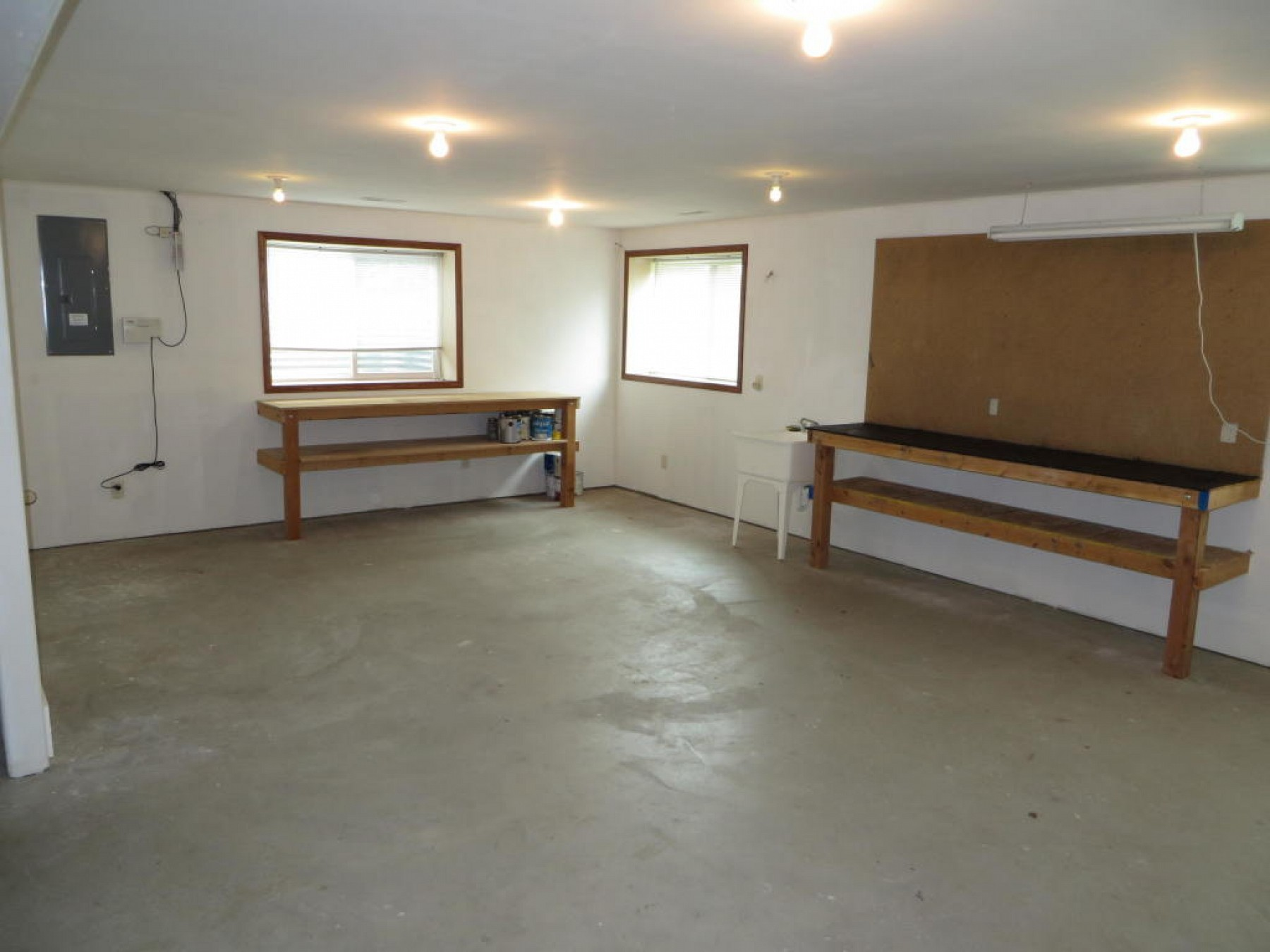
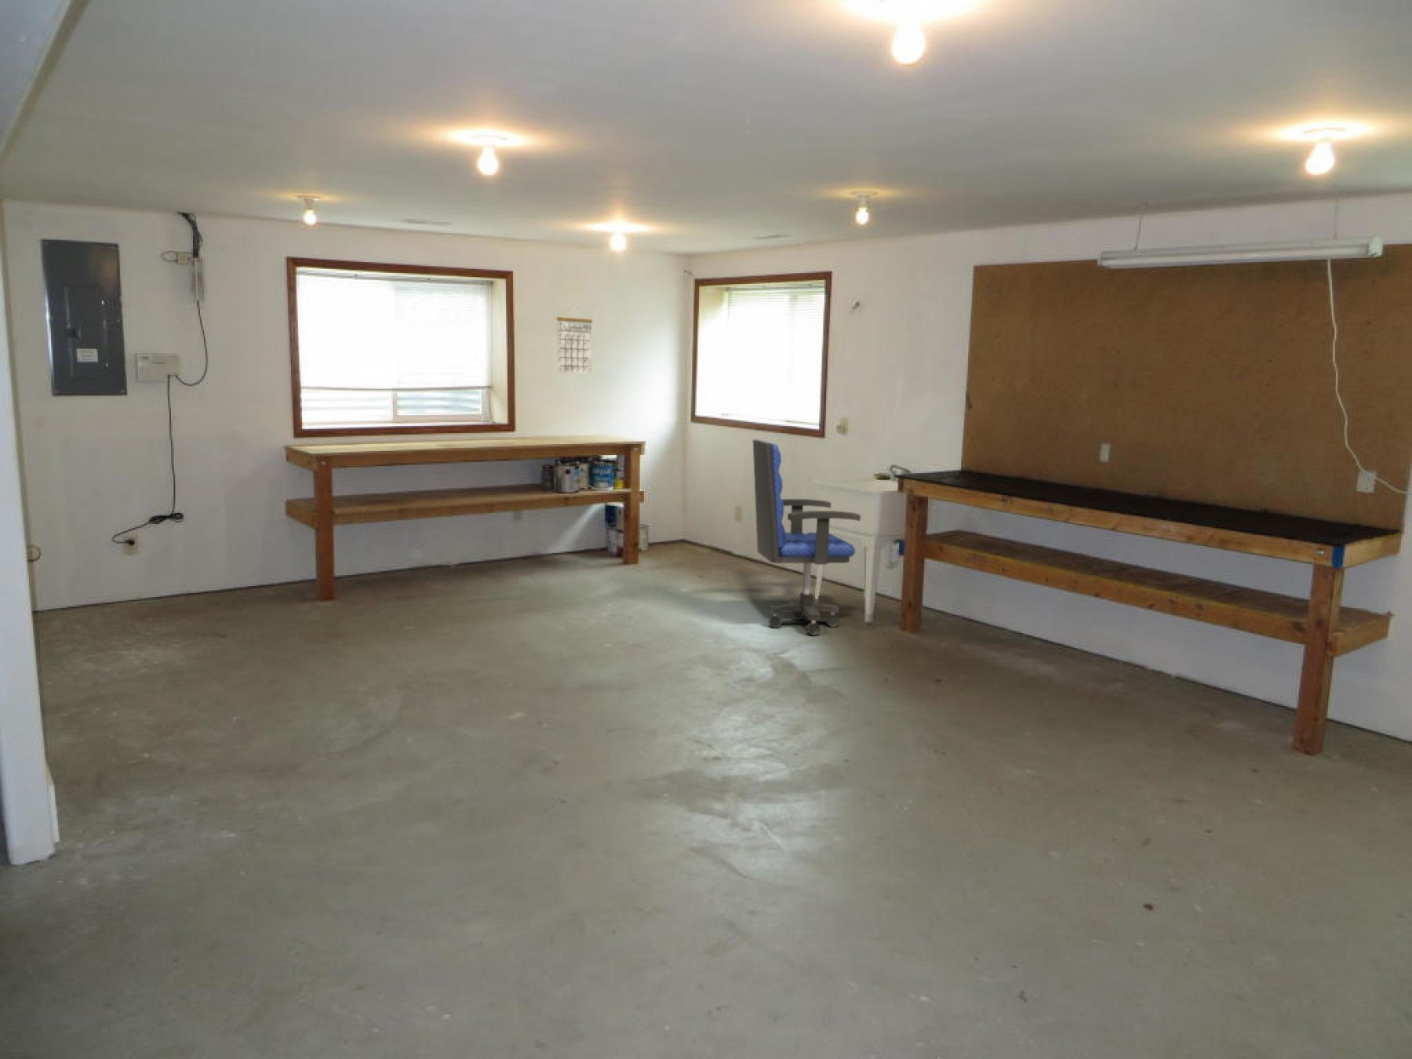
+ office chair [753,438,862,636]
+ calendar [556,305,593,376]
